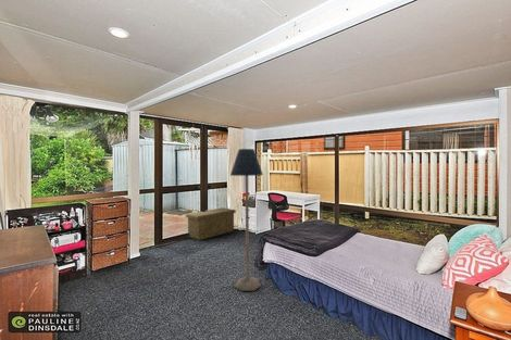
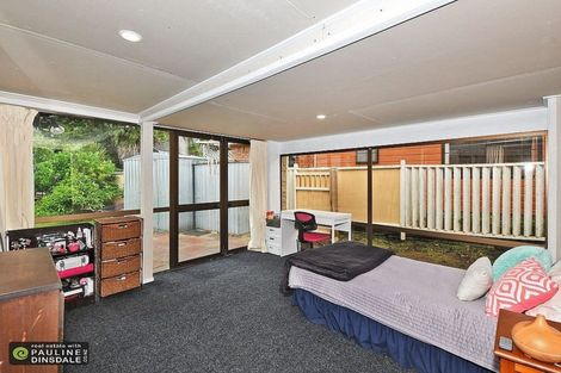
- storage bench [185,206,237,241]
- floor lamp [229,148,264,292]
